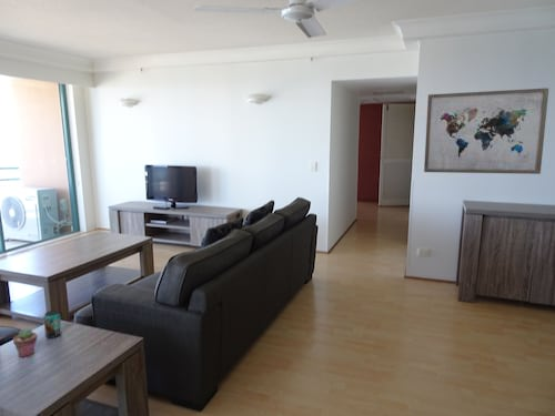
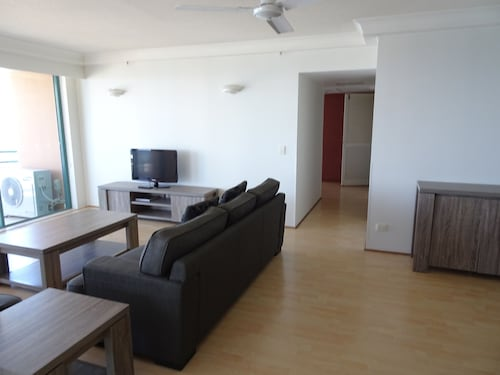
- wall art [423,87,549,175]
- potted succulent [12,327,39,358]
- beverage can [42,310,63,339]
